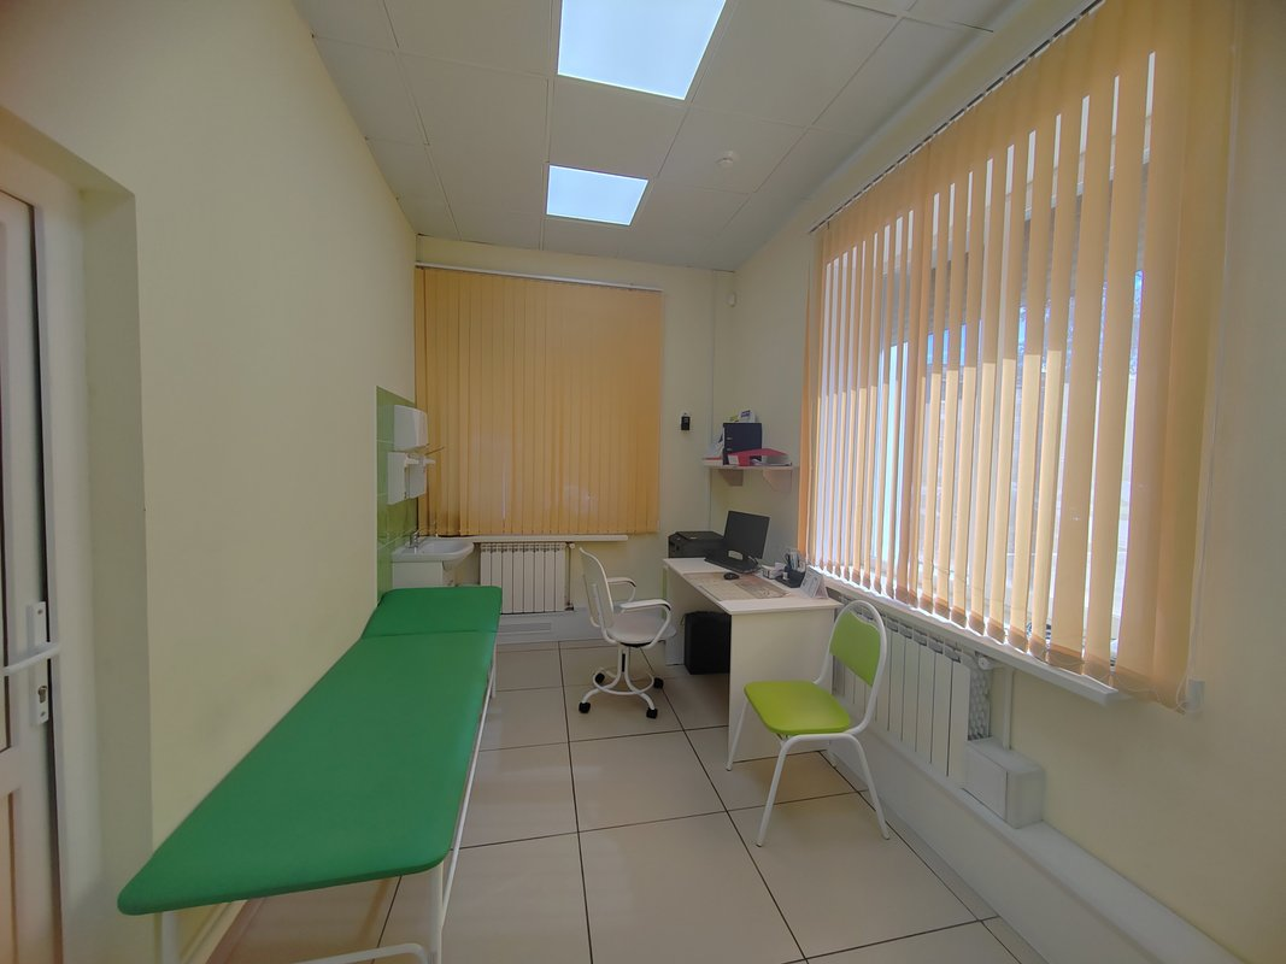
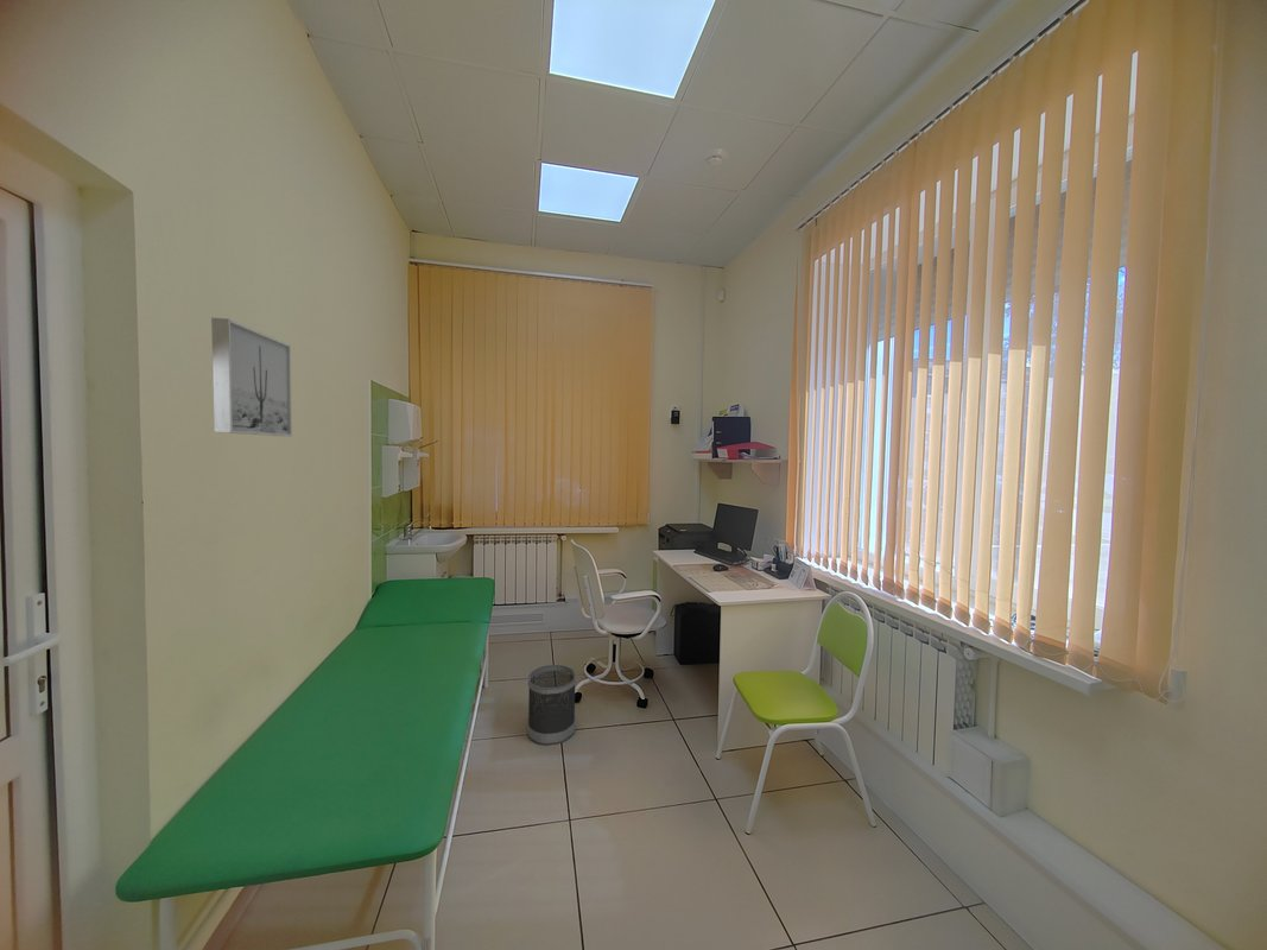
+ wall art [210,316,293,437]
+ wastebasket [526,664,577,747]
